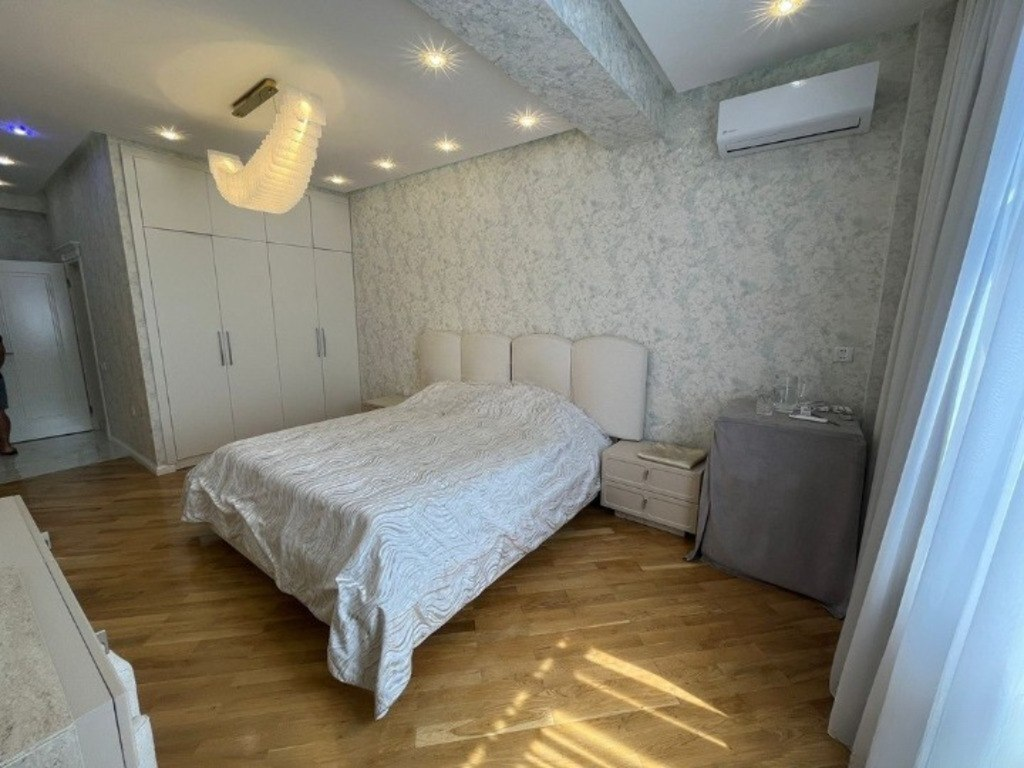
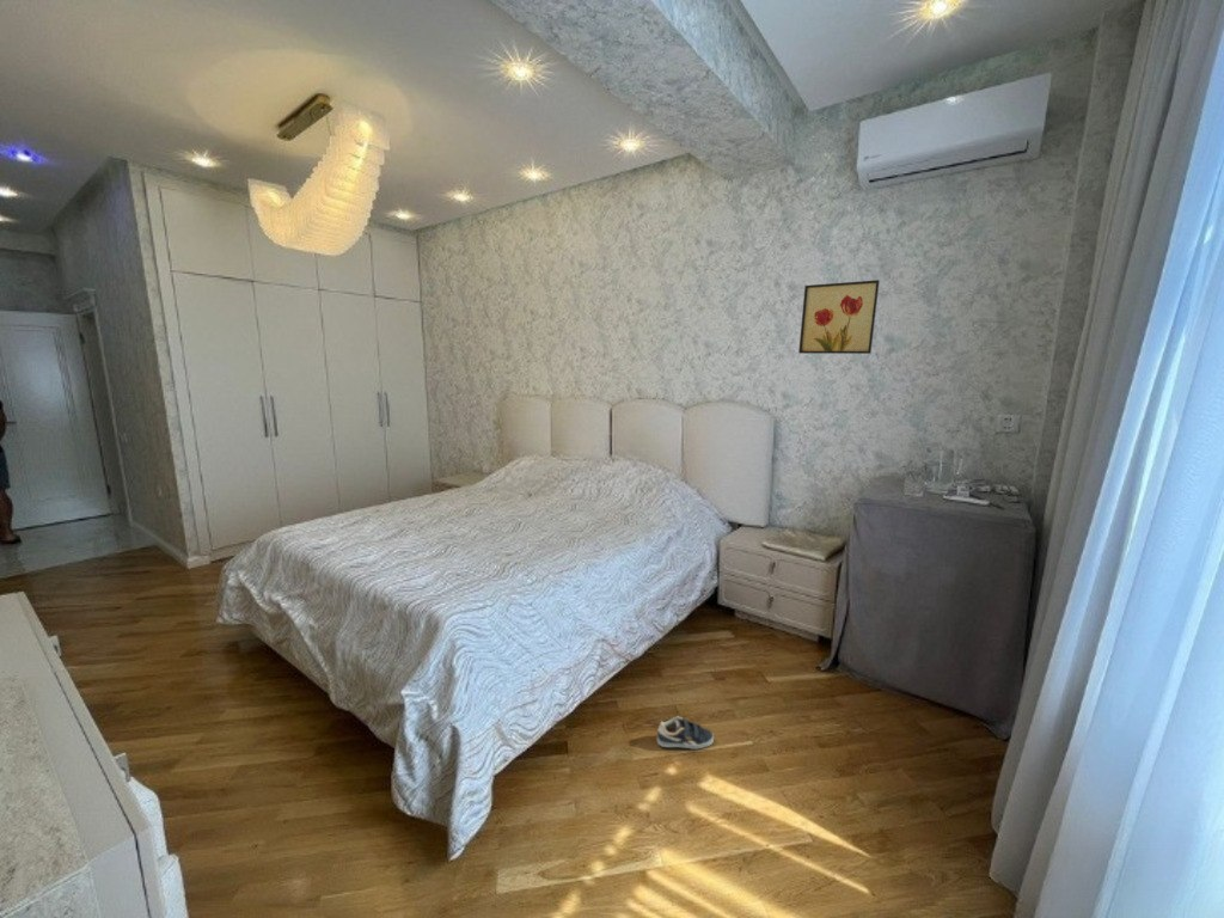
+ sneaker [656,716,715,749]
+ wall art [797,279,881,355]
